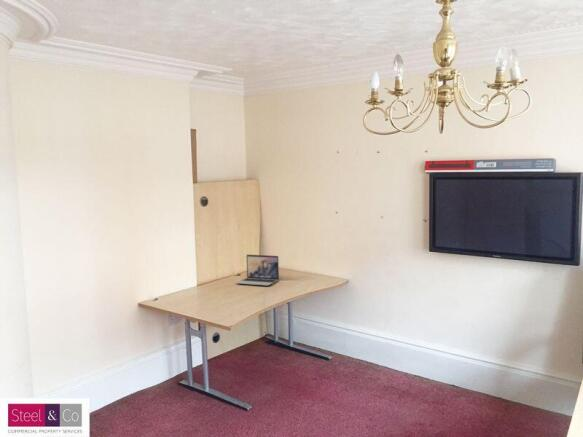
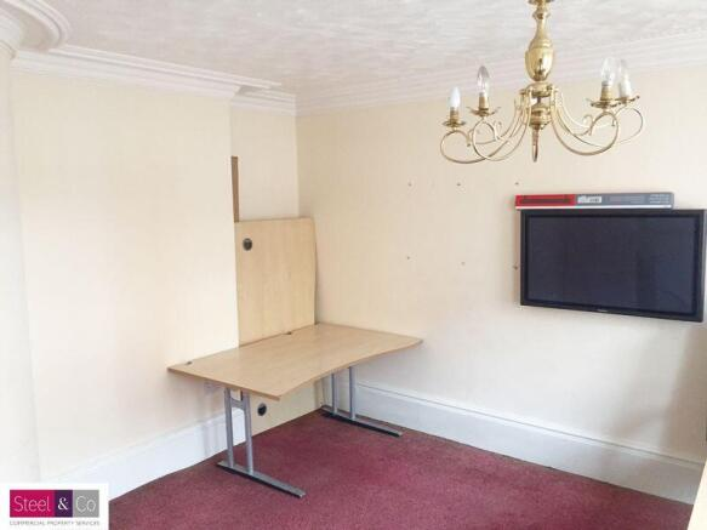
- laptop [235,254,280,286]
